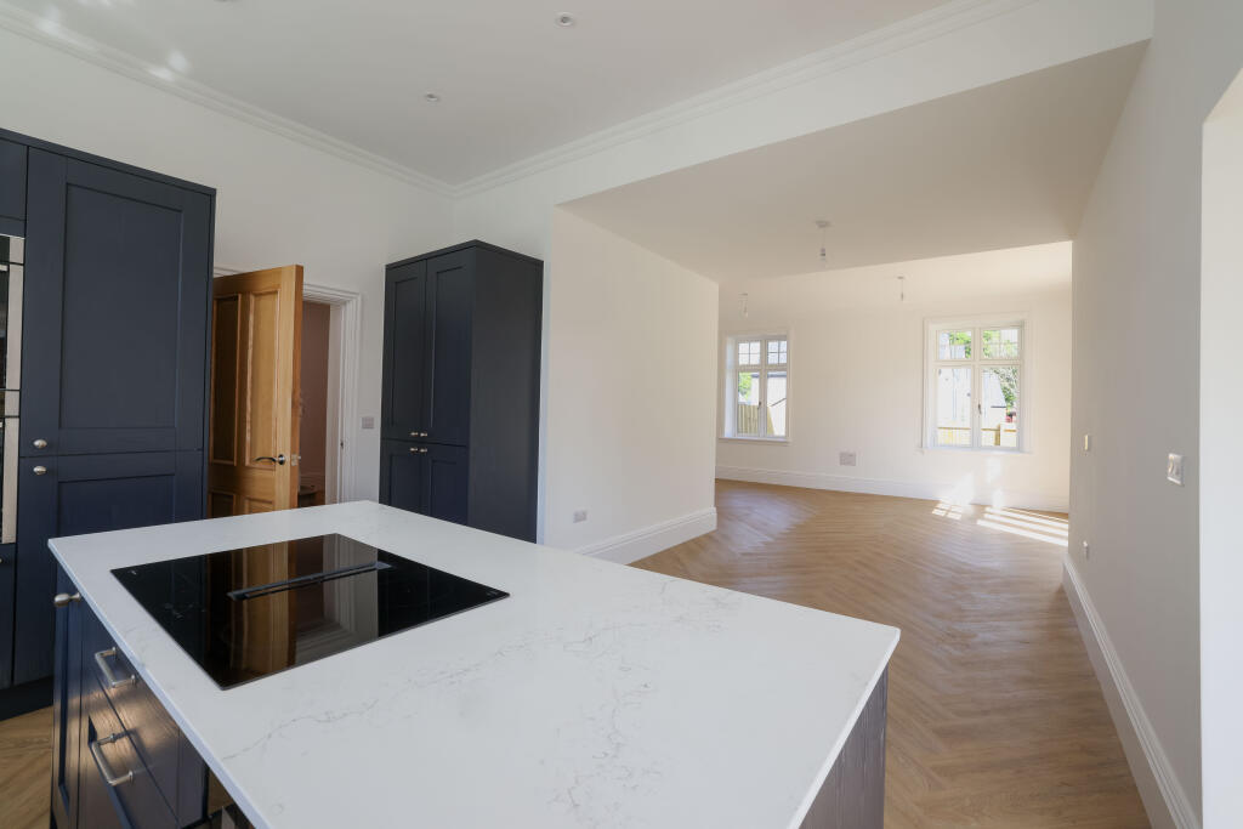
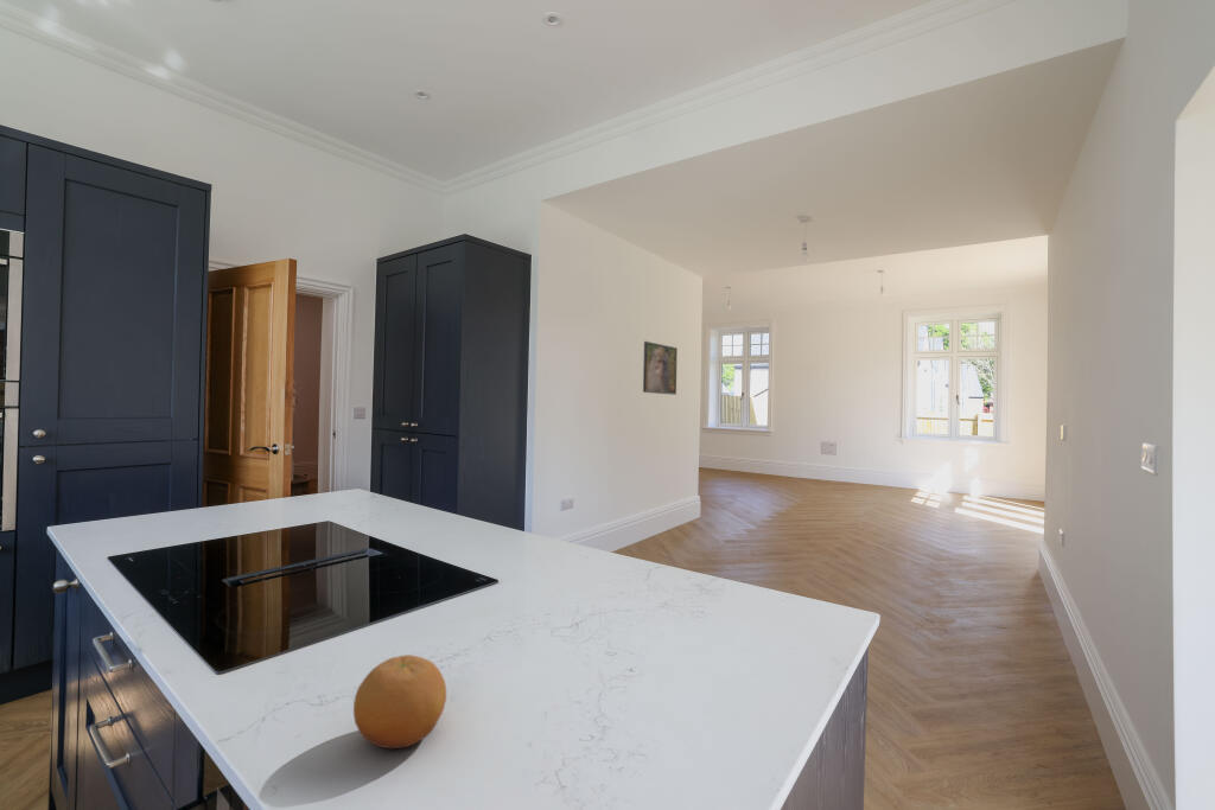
+ fruit [352,653,447,750]
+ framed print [642,340,679,396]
